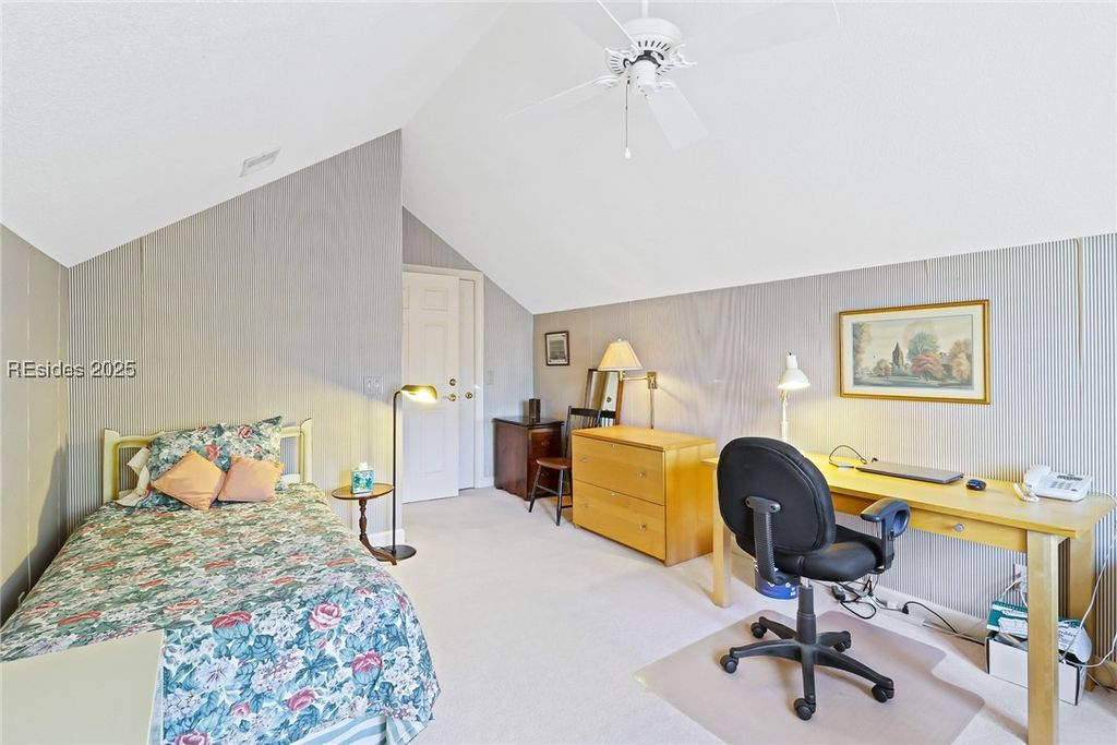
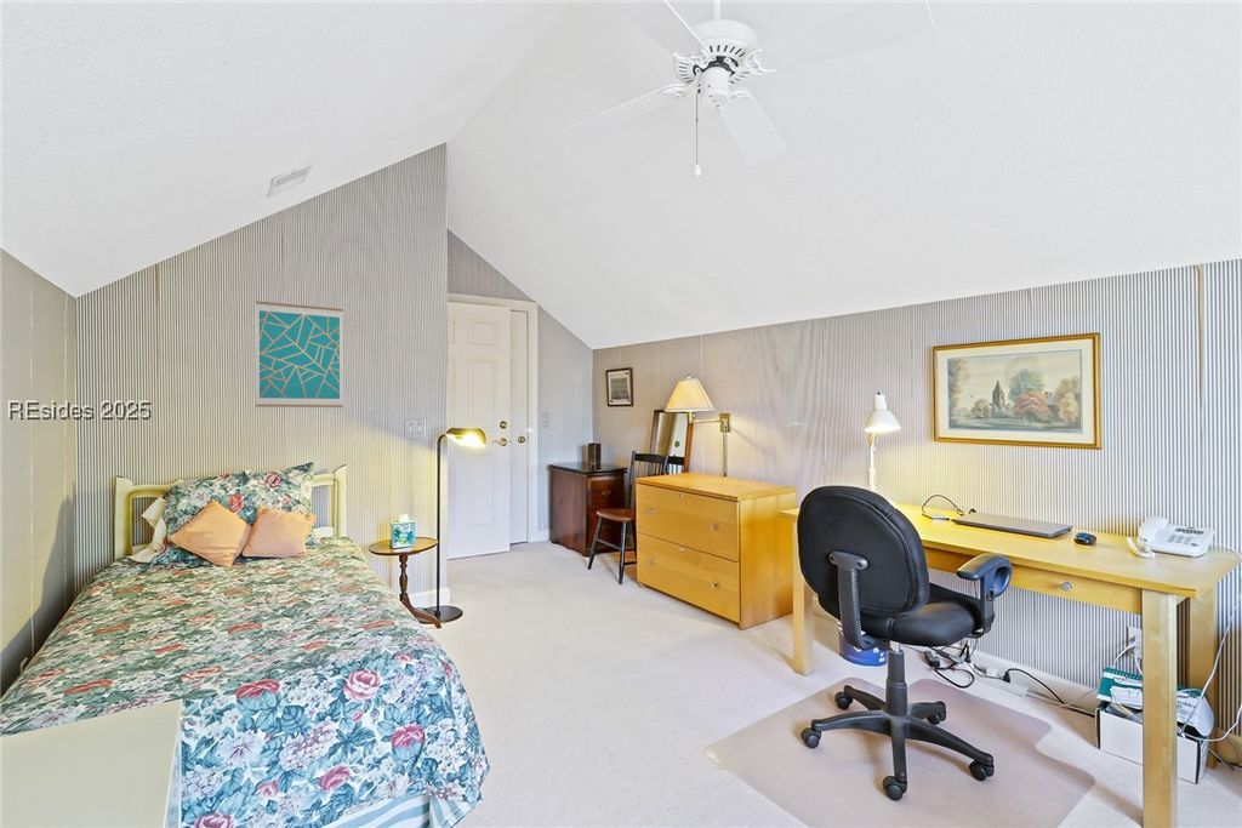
+ wall art [255,299,344,409]
